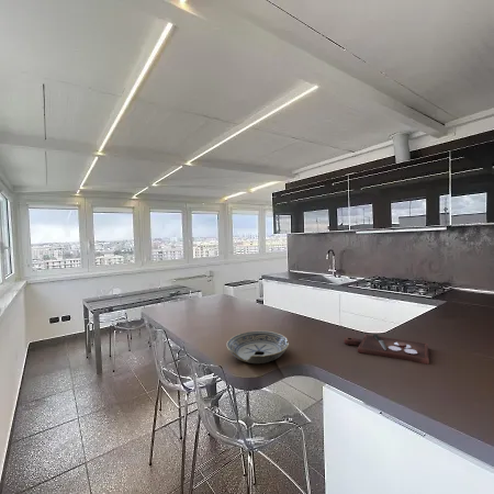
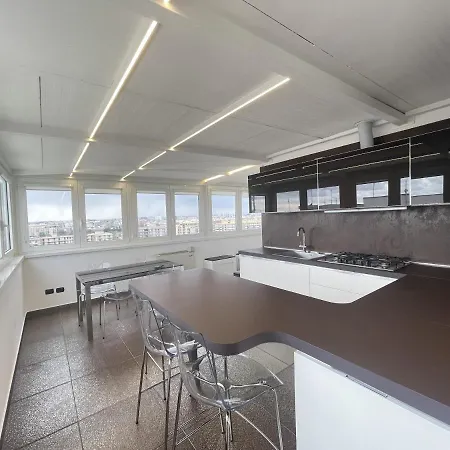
- bowl [226,330,290,364]
- cutting board [343,334,430,364]
